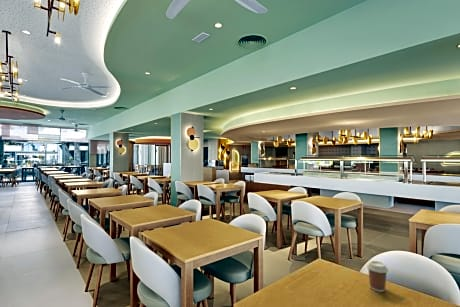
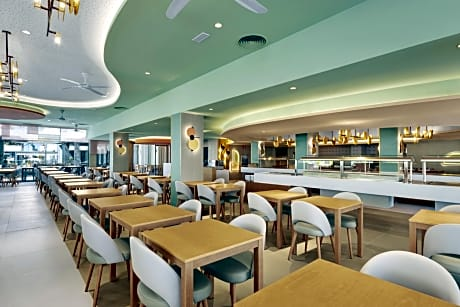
- coffee cup [366,260,389,293]
